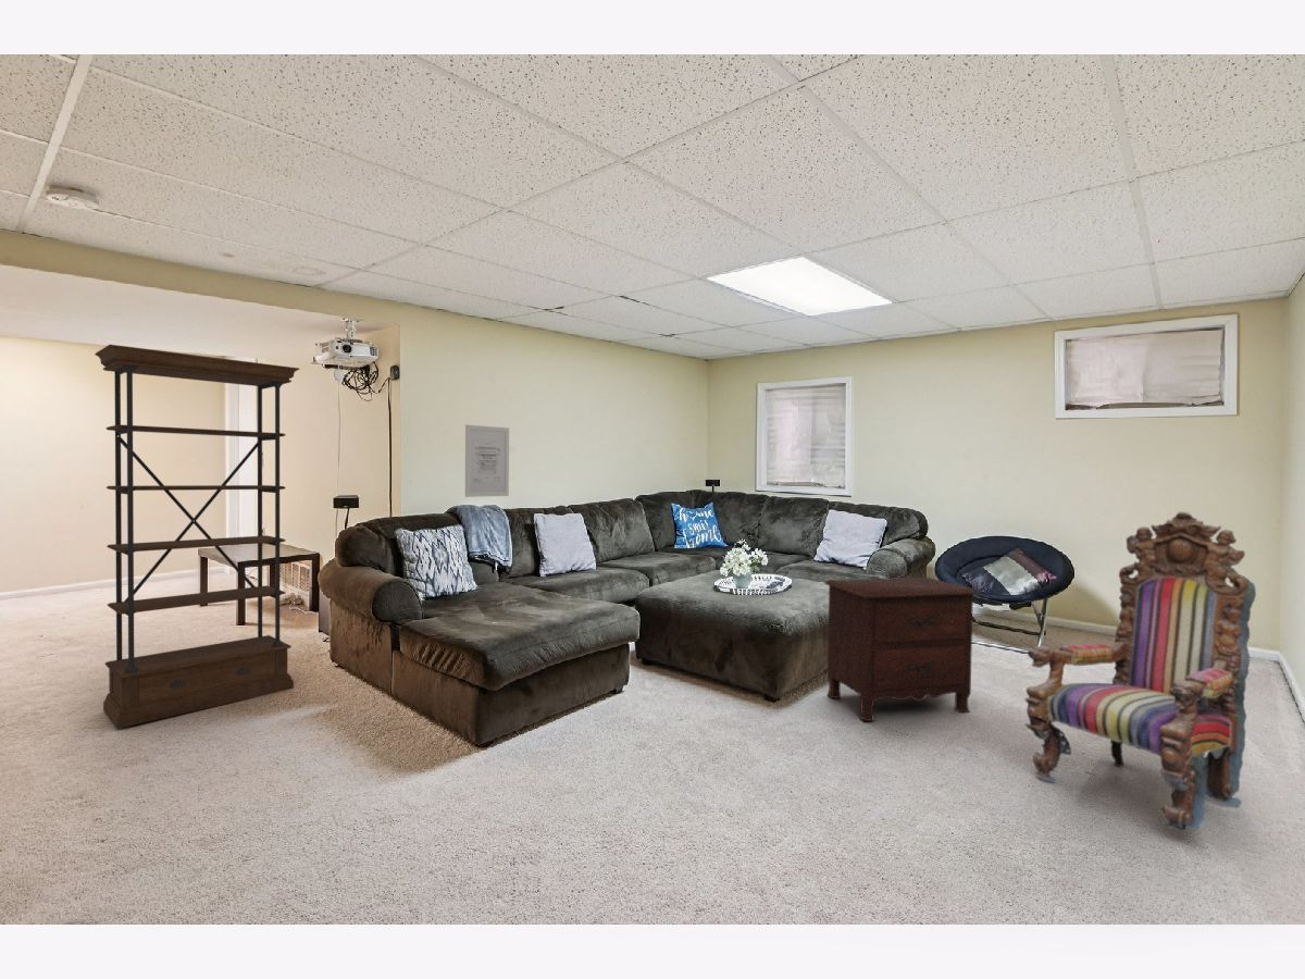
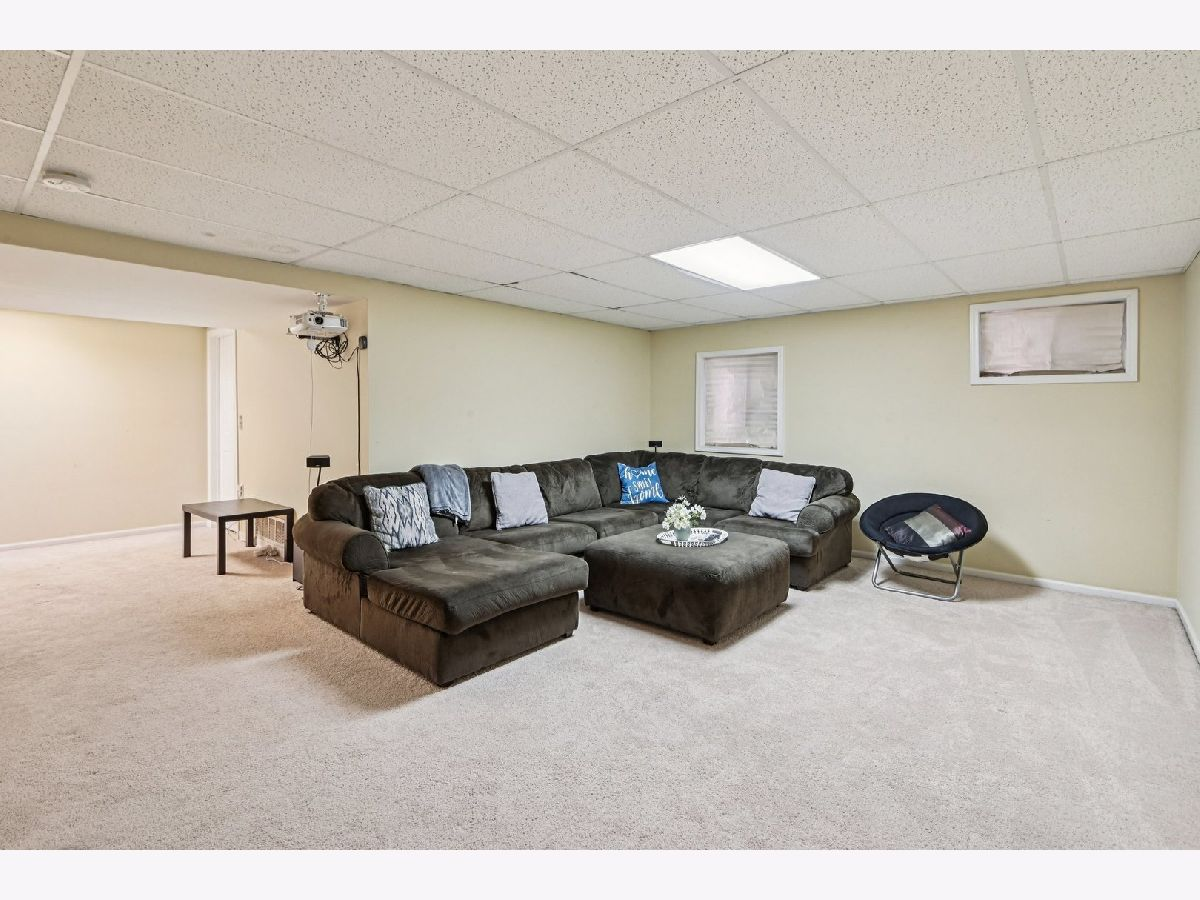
- bookshelf [94,344,300,730]
- wall art [464,424,510,498]
- armchair [1024,510,1257,831]
- nightstand [823,577,983,722]
